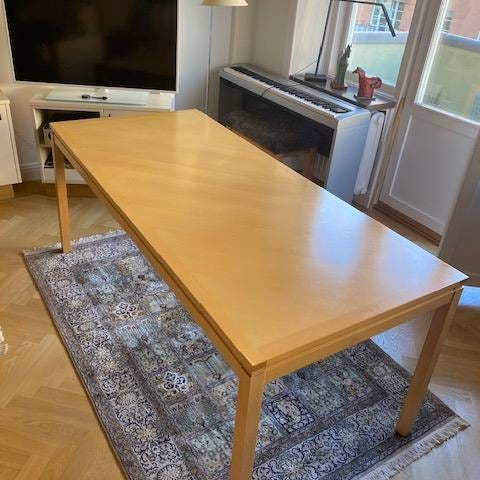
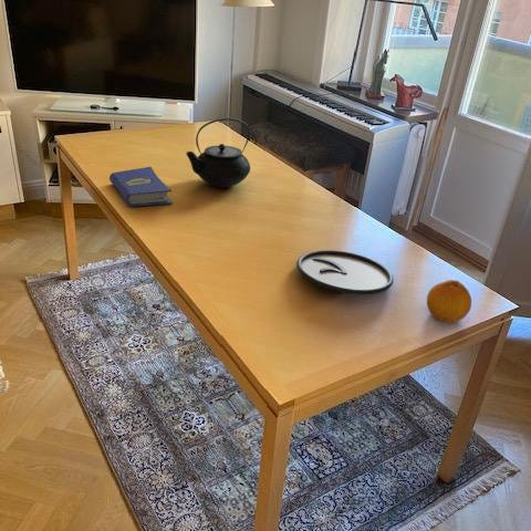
+ plate [295,249,394,295]
+ fruit [426,279,472,324]
+ teapot [185,117,251,189]
+ hardcover book [108,166,174,207]
